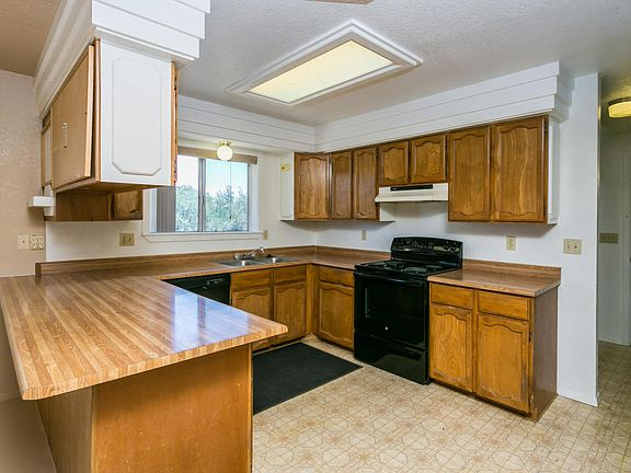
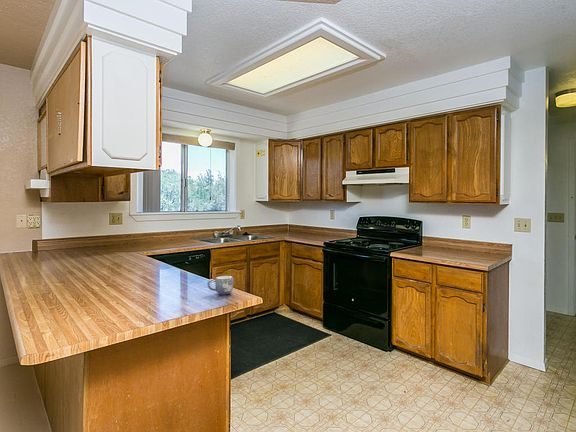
+ mug [206,275,234,296]
